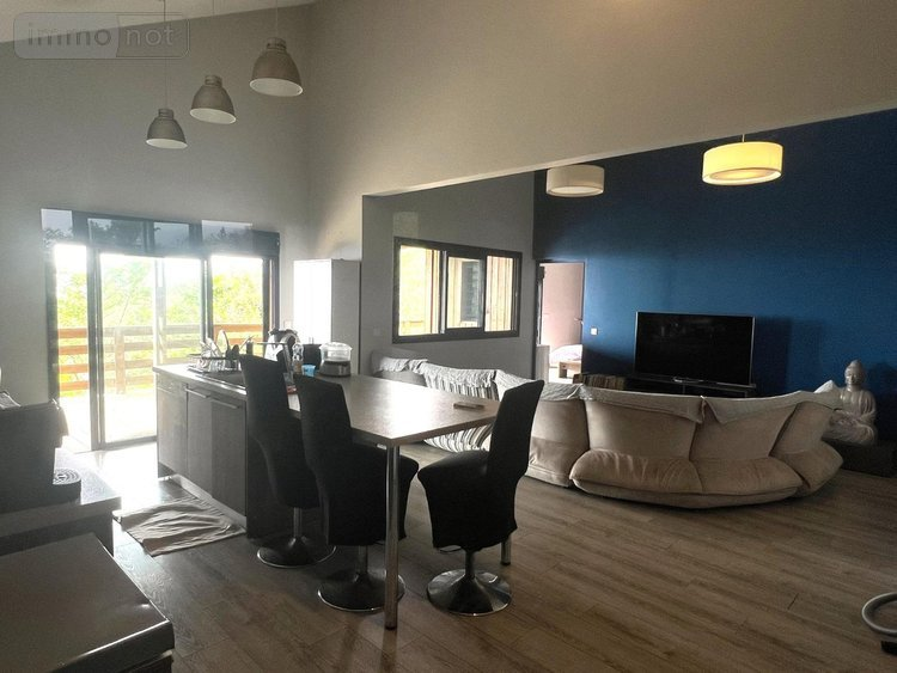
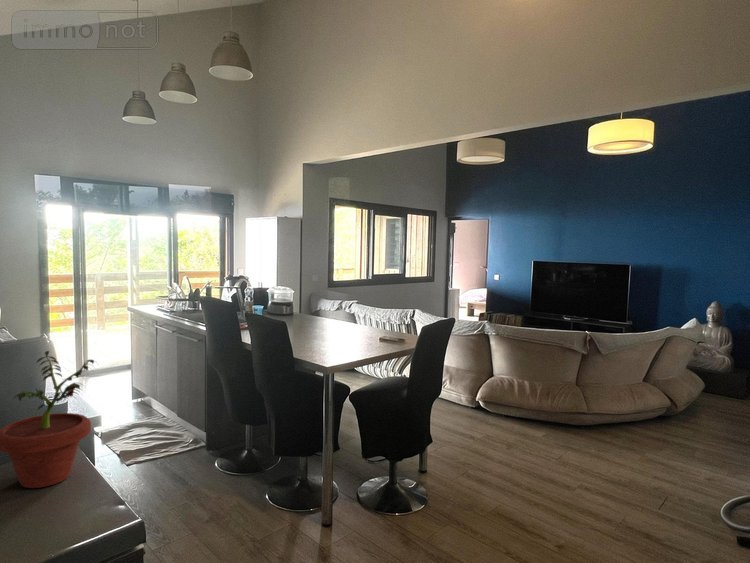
+ potted plant [0,350,99,489]
